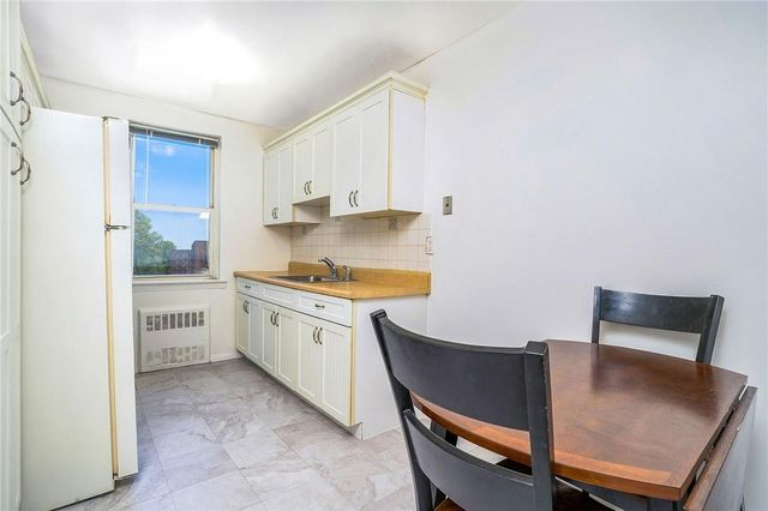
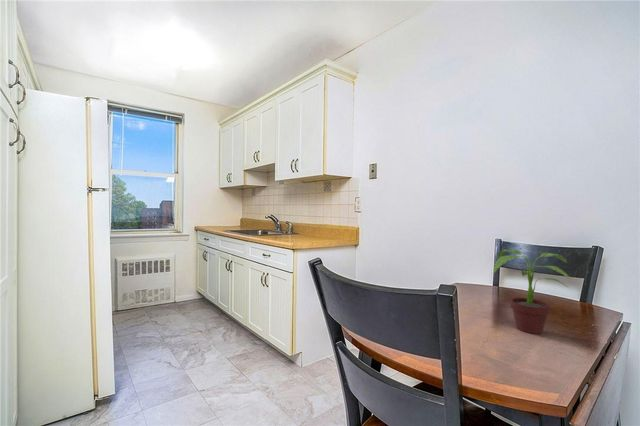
+ potted plant [492,248,572,335]
